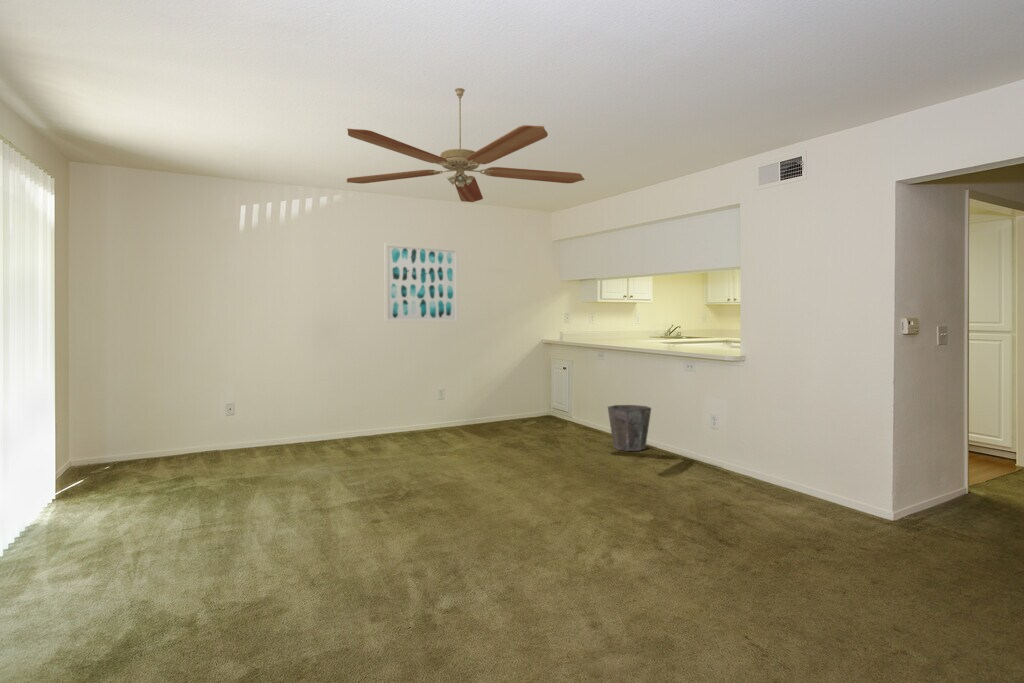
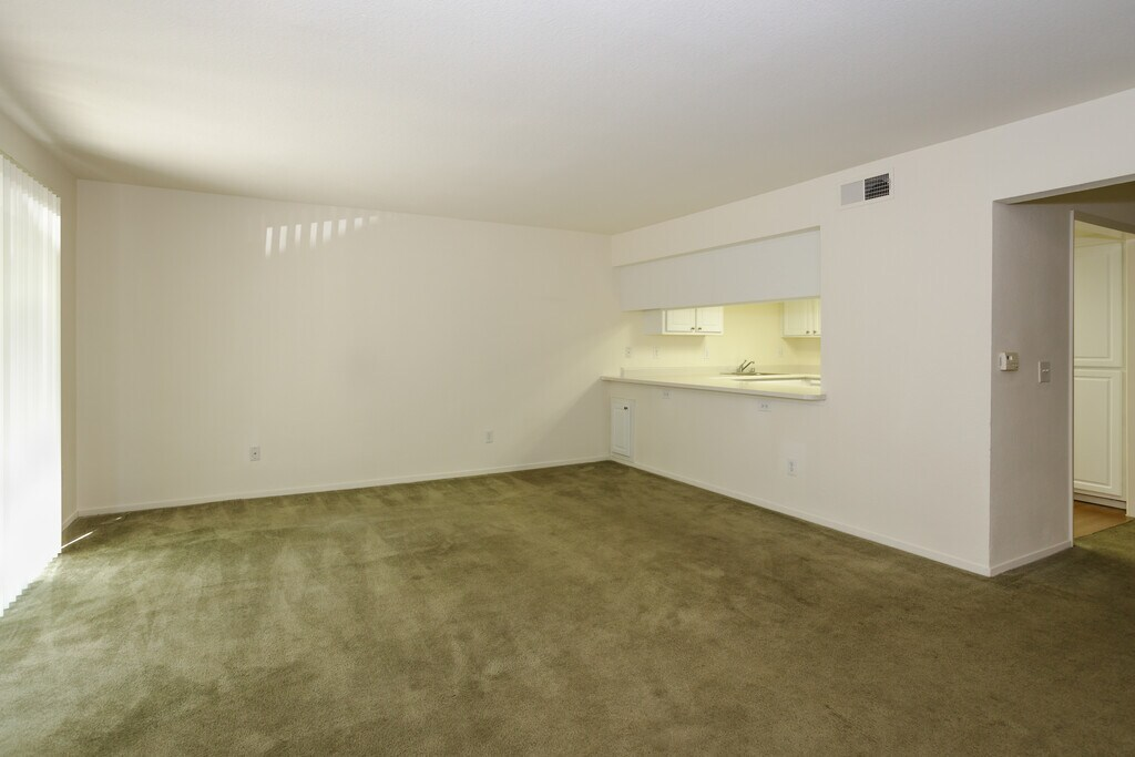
- waste bin [607,404,652,452]
- ceiling fan [345,87,586,203]
- wall art [383,242,459,324]
